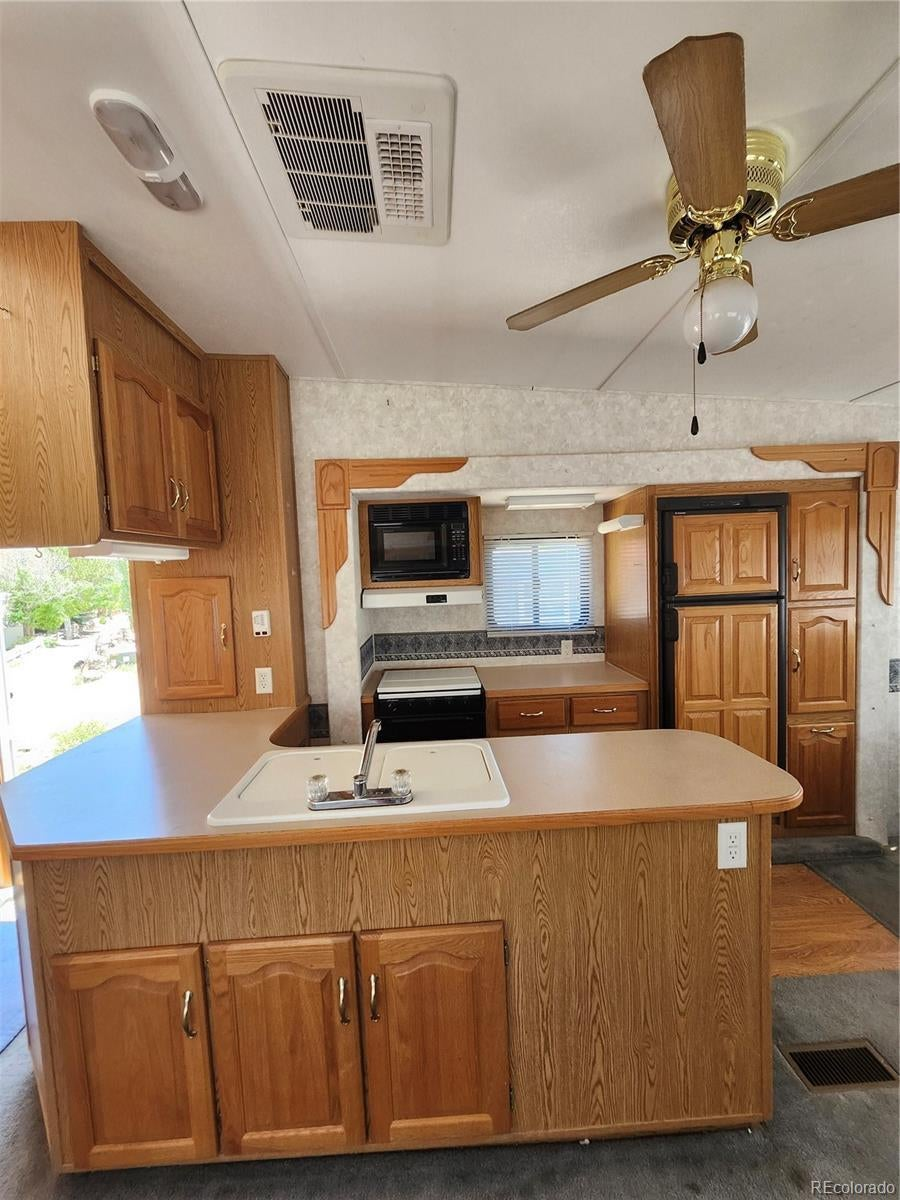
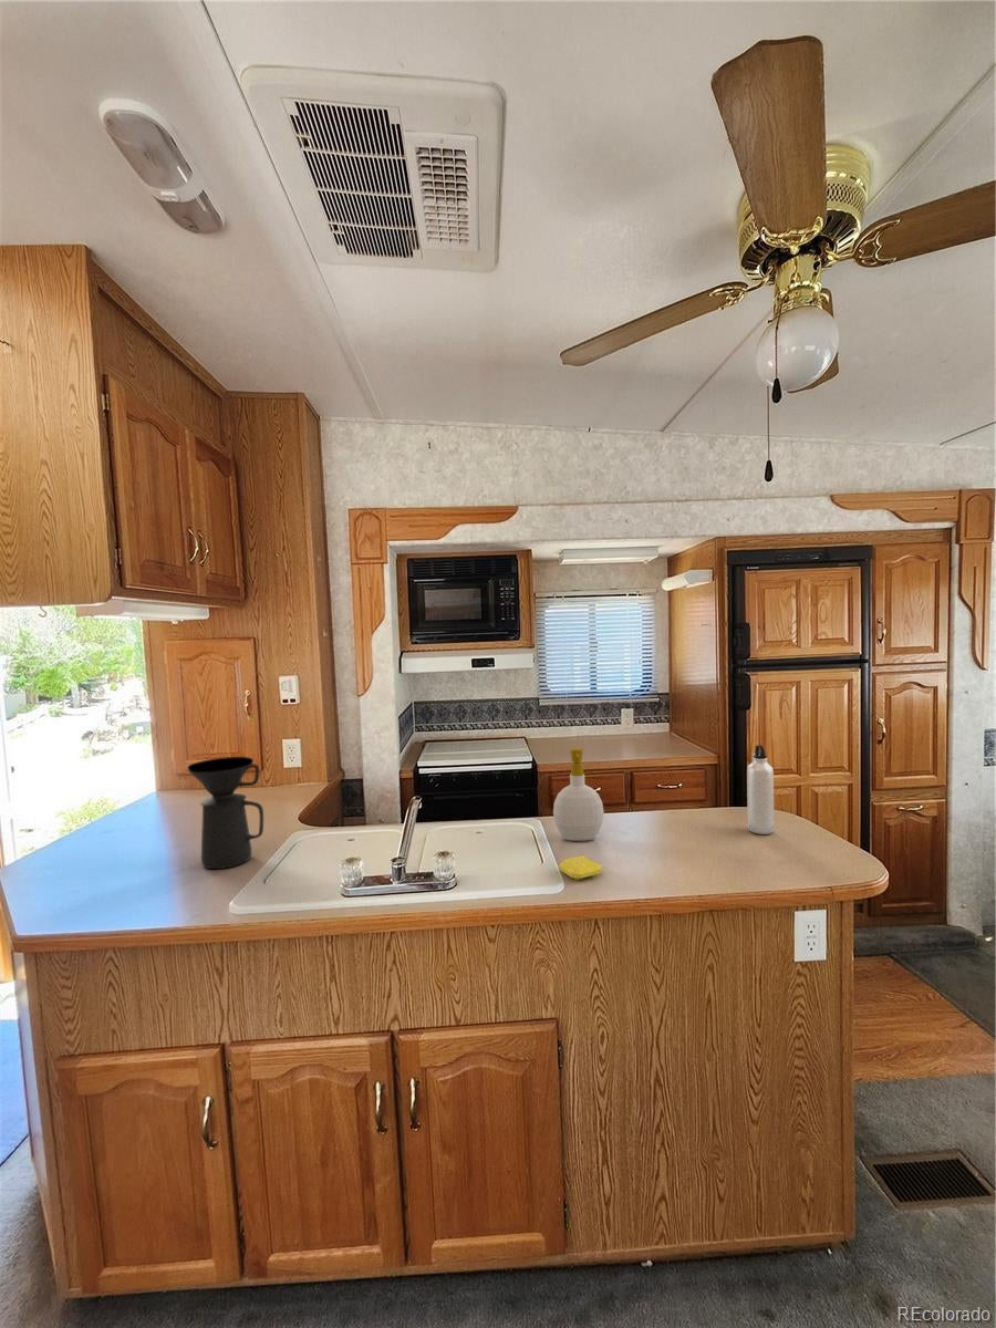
+ coffee maker [186,756,264,870]
+ soap bar [558,854,603,881]
+ water bottle [746,744,775,836]
+ soap bottle [552,747,604,842]
